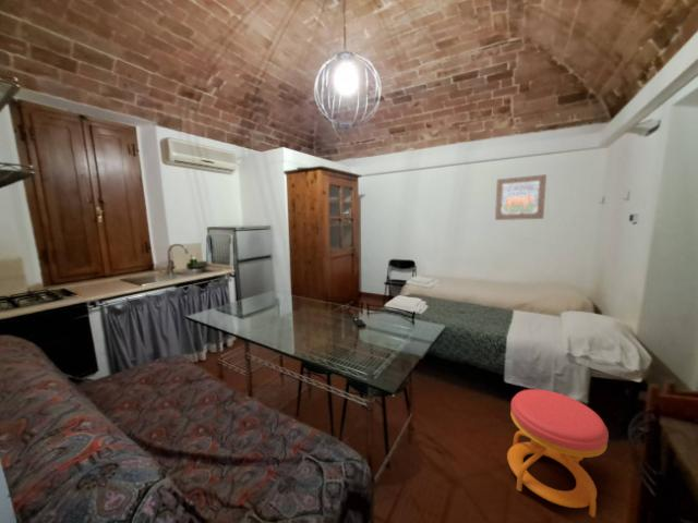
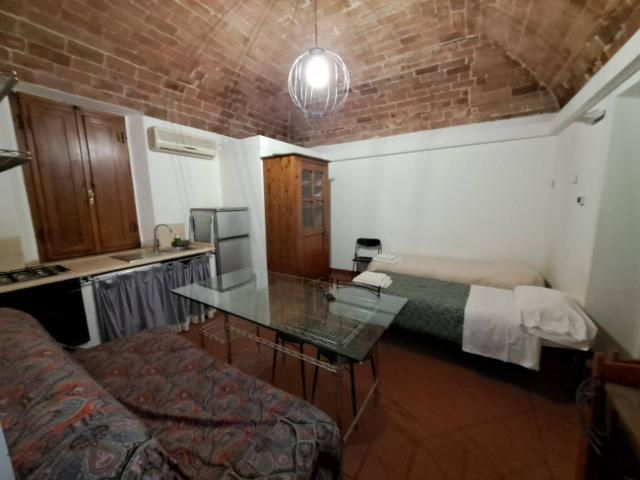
- wall art [494,173,547,221]
- stool [506,388,610,519]
